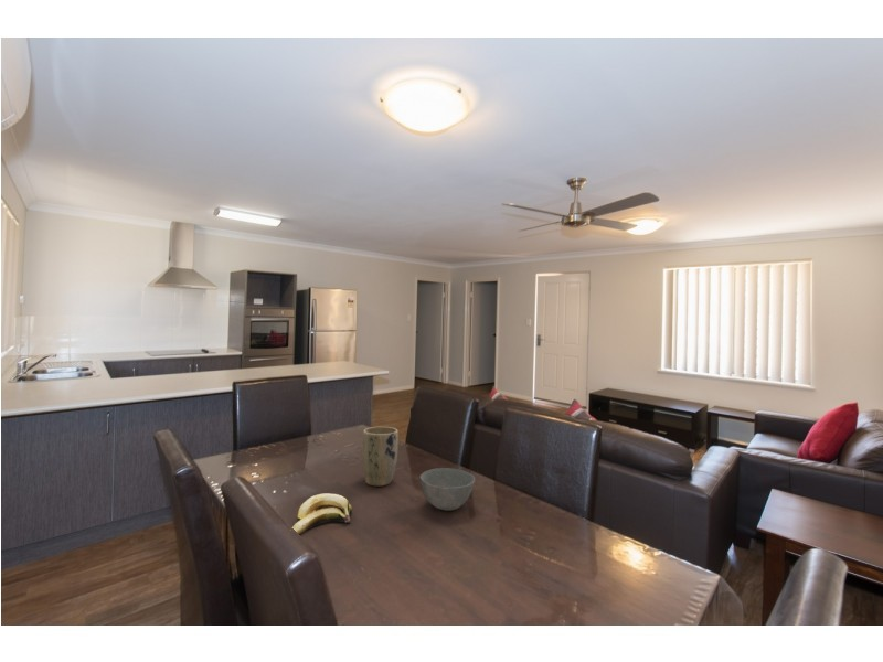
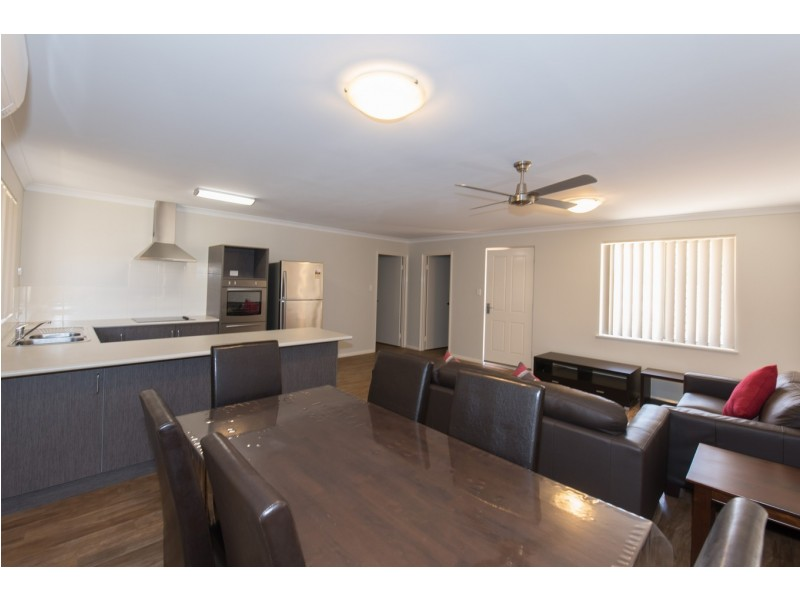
- banana [291,492,353,535]
- plant pot [361,426,400,488]
- bowl [419,467,476,512]
